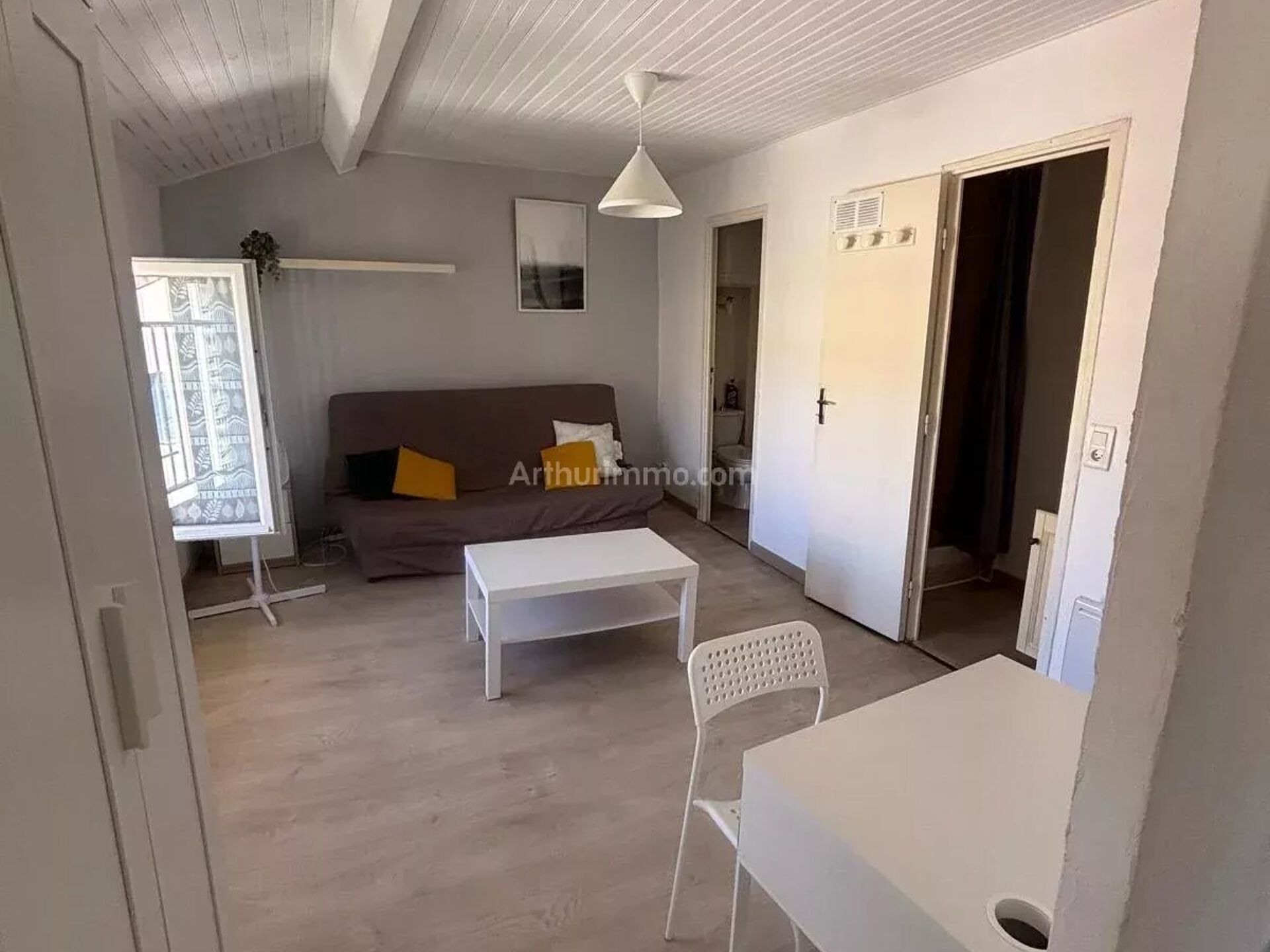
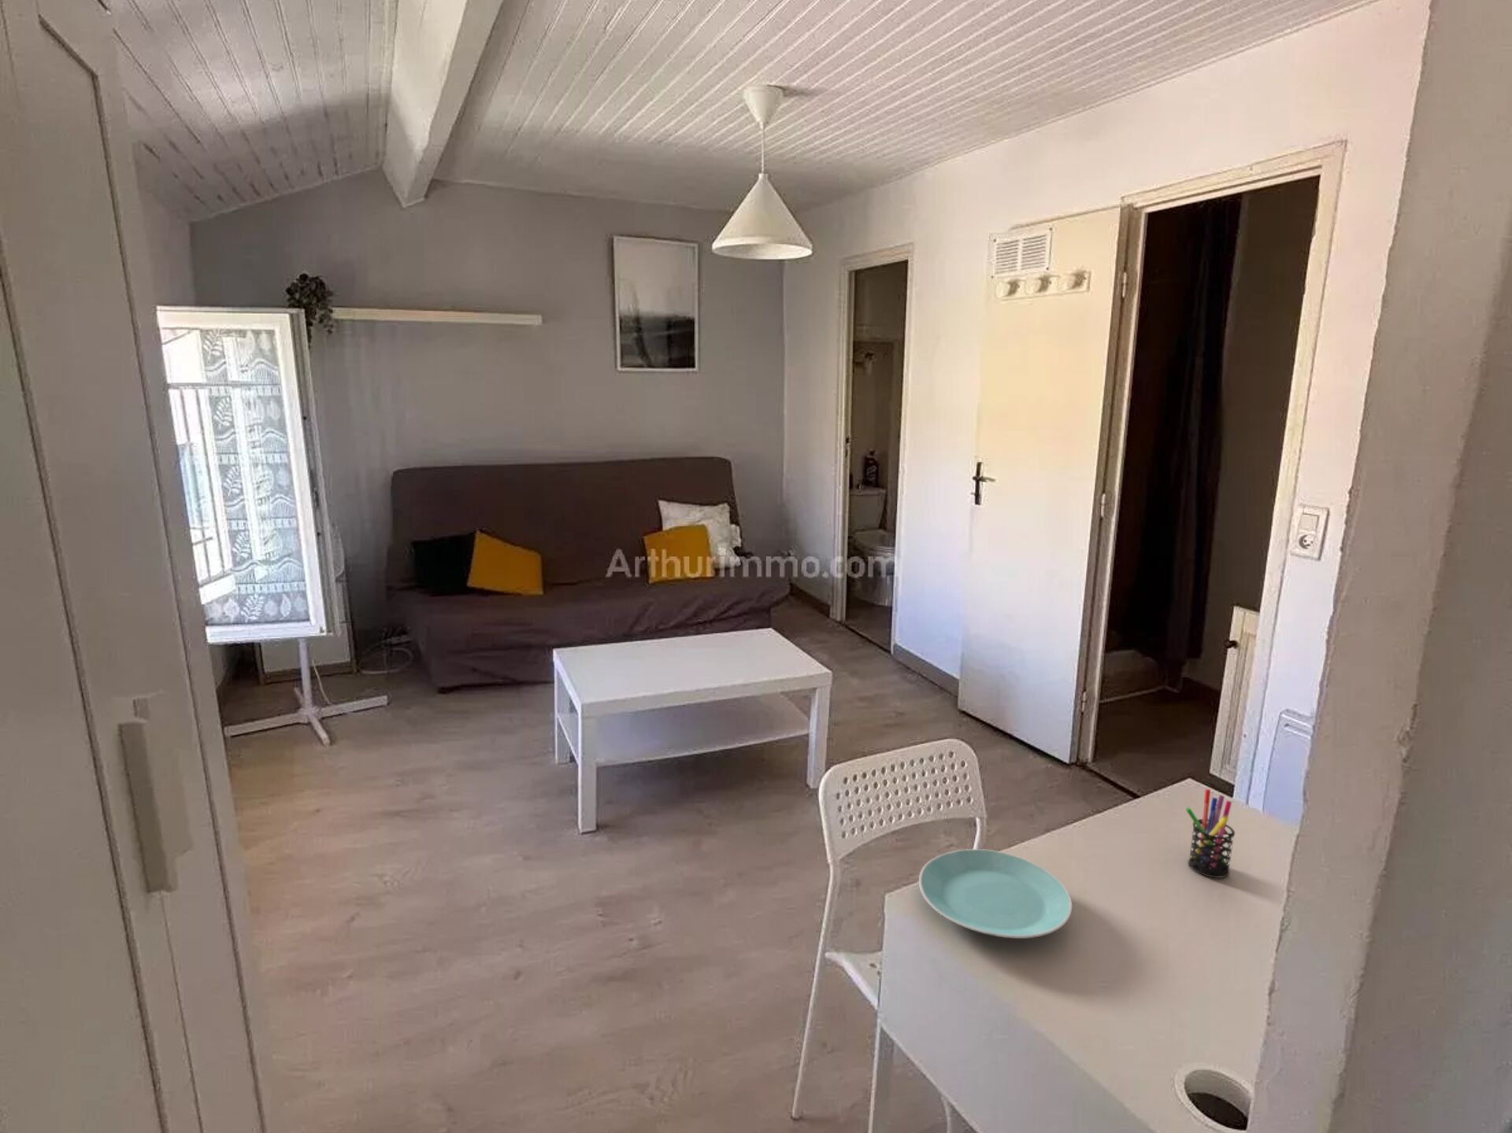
+ plate [918,849,1074,939]
+ pen holder [1185,788,1236,878]
